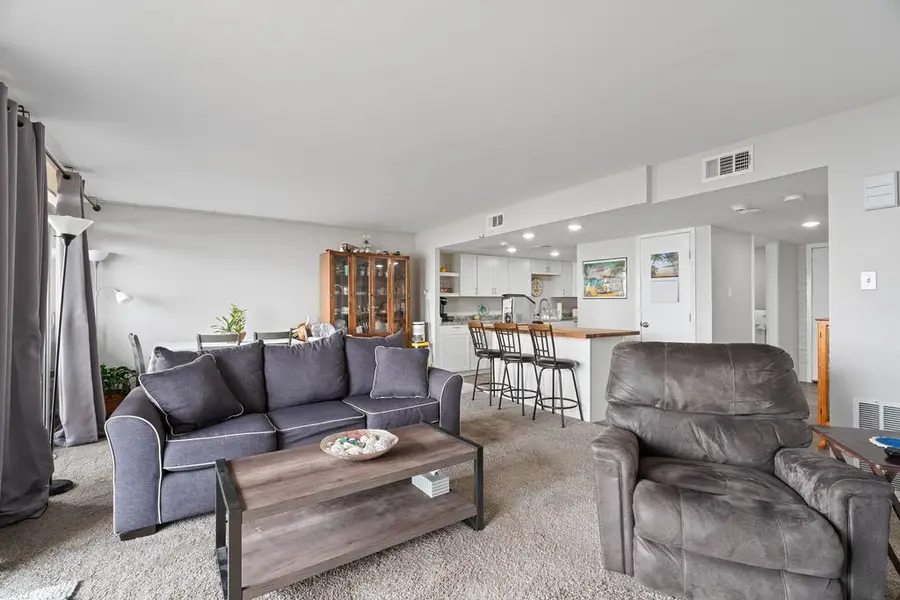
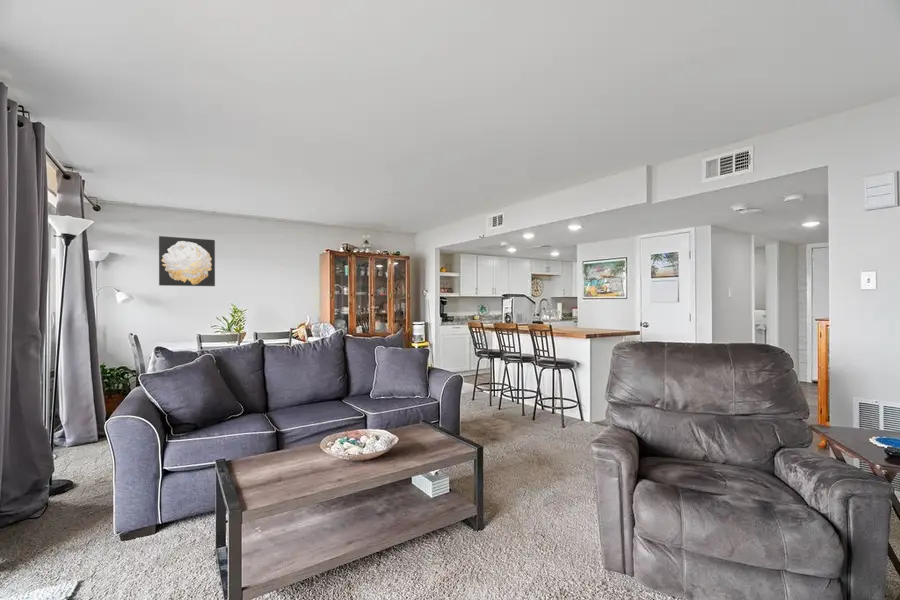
+ wall art [158,235,216,287]
